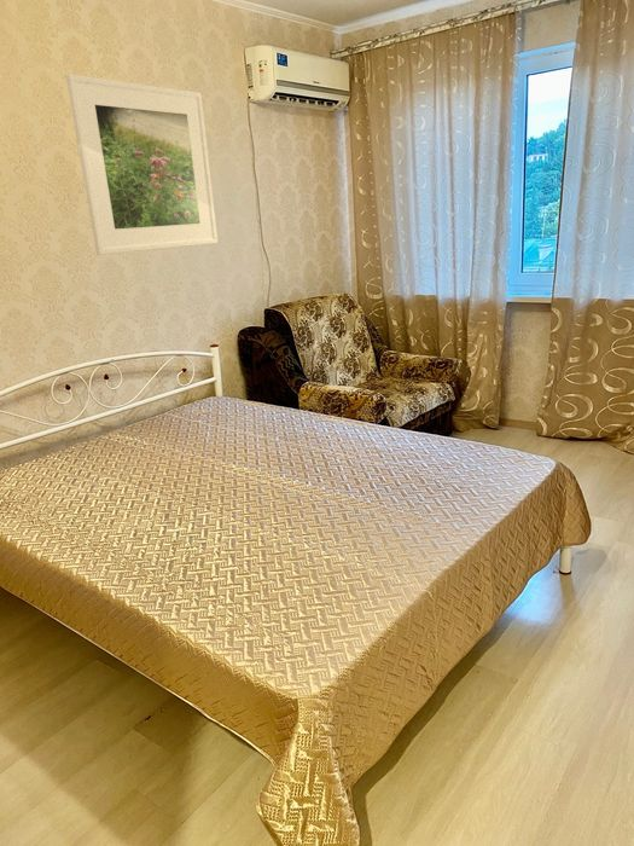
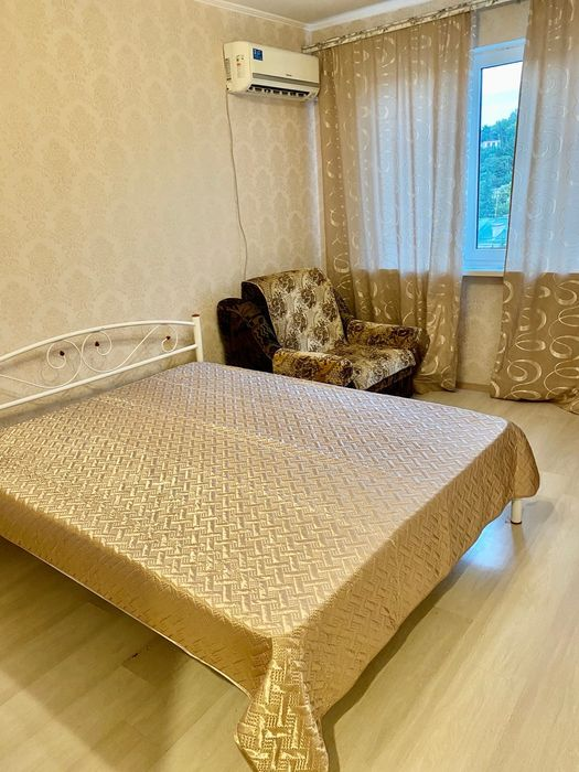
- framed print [65,73,219,256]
